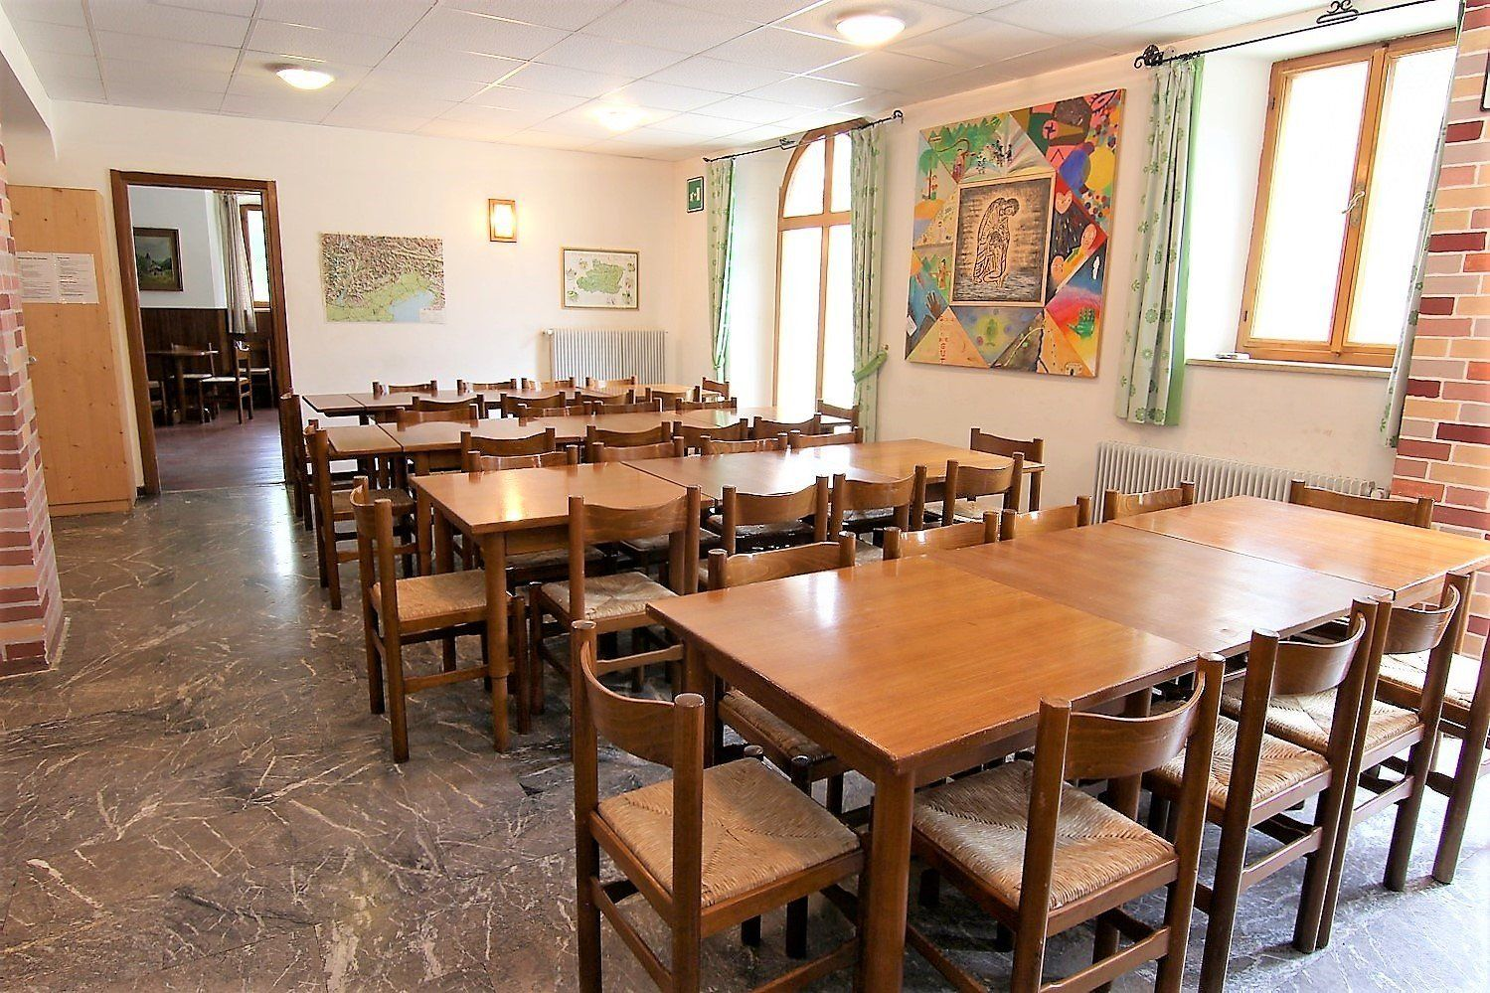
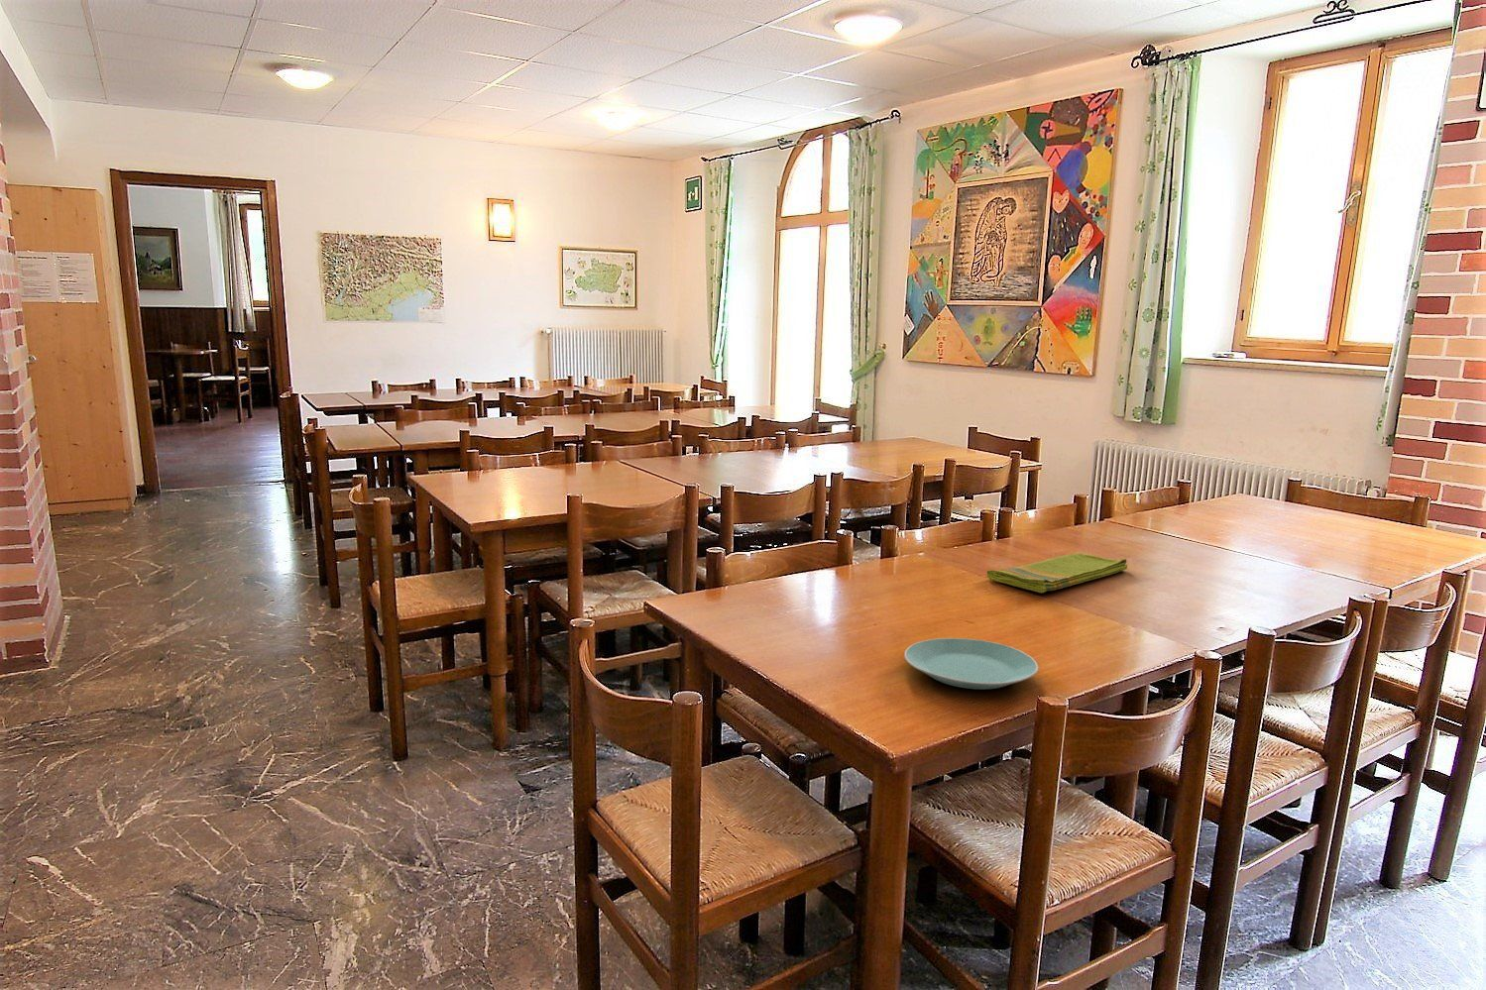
+ plate [903,638,1039,689]
+ dish towel [987,552,1128,593]
